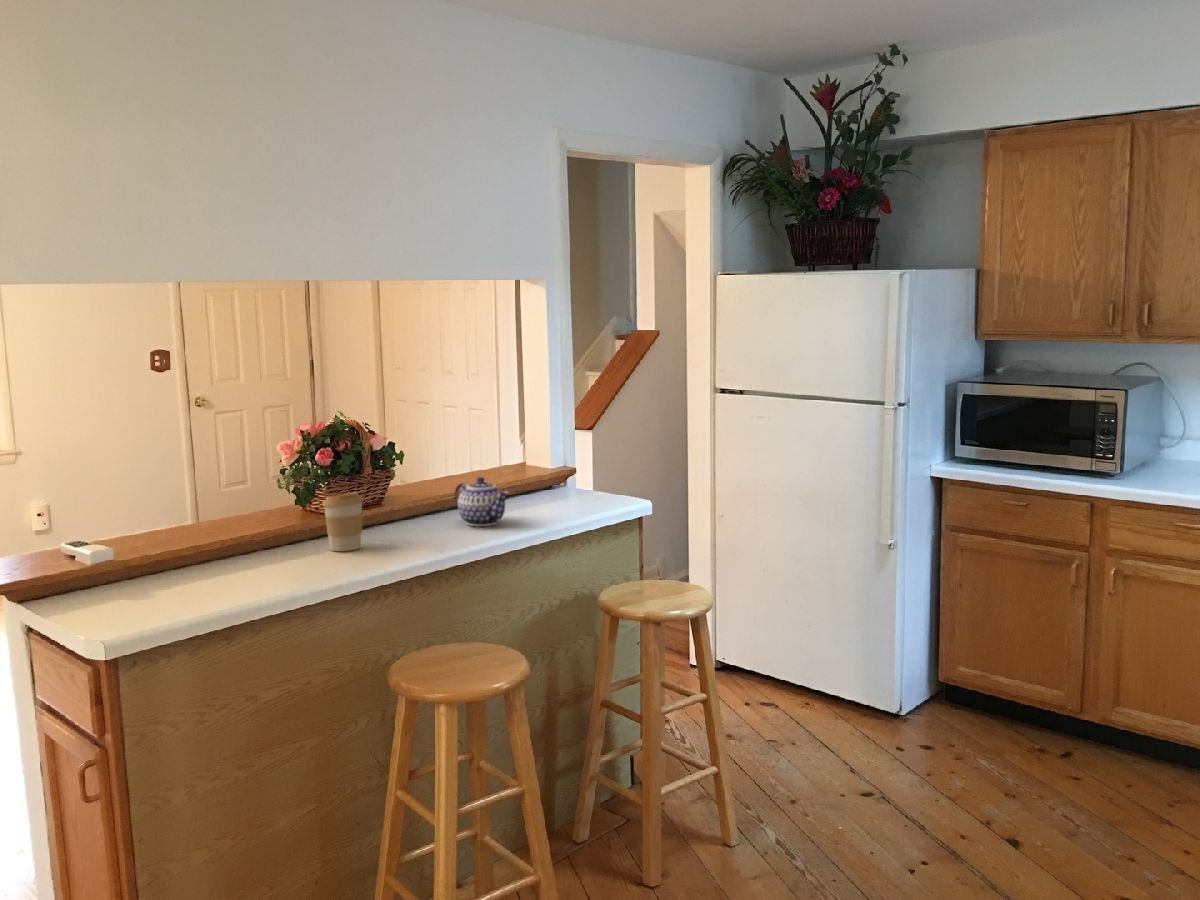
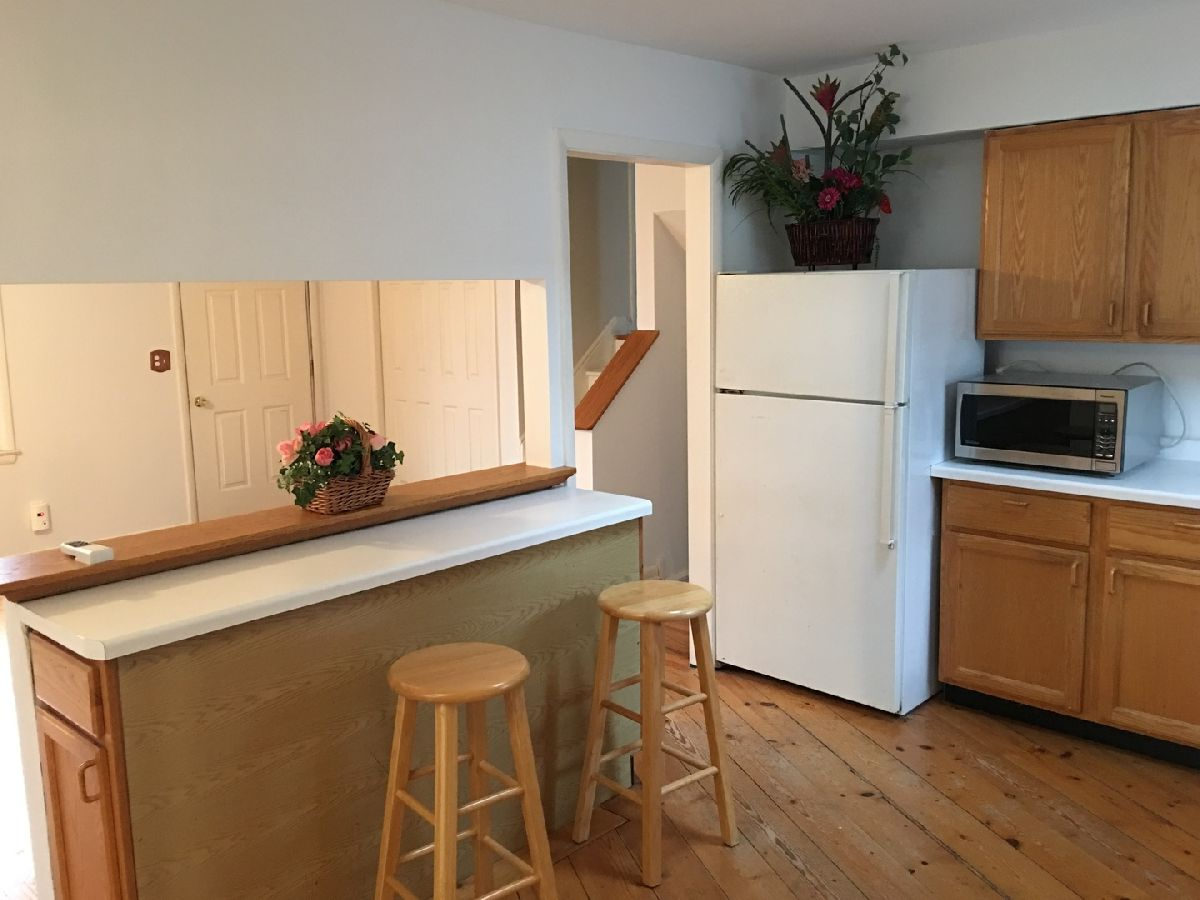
- teapot [453,476,510,527]
- coffee cup [321,491,365,552]
